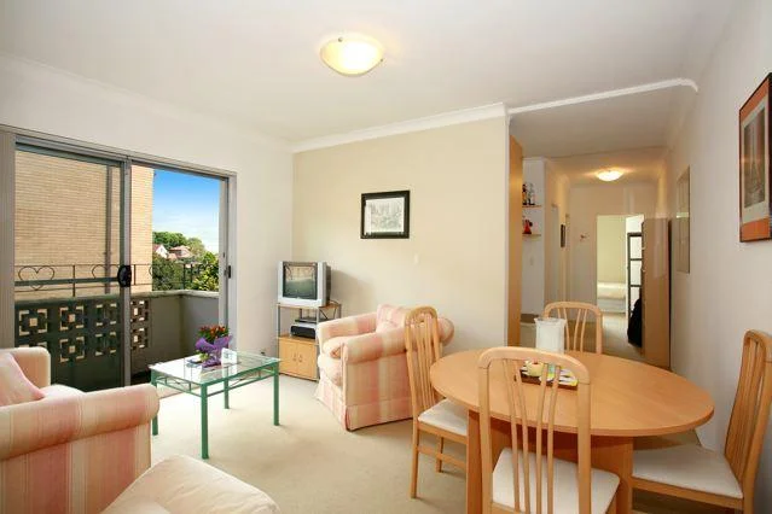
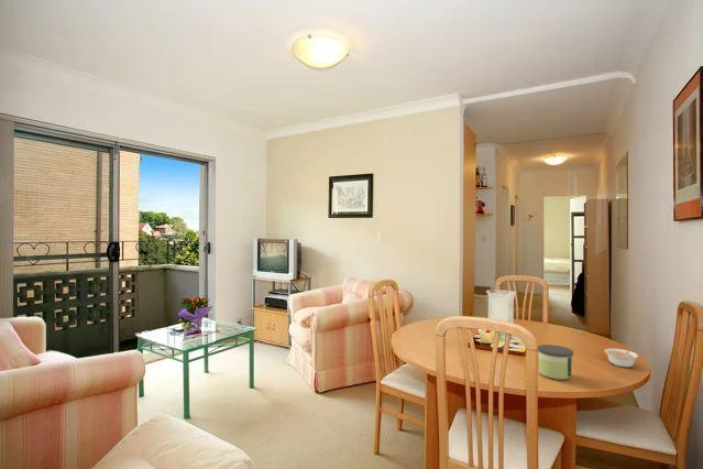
+ candle [537,343,574,381]
+ legume [604,347,639,369]
